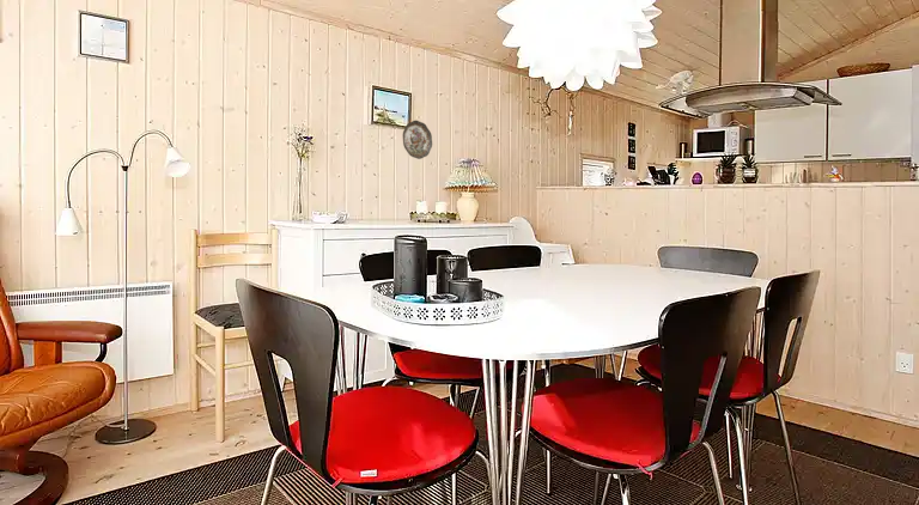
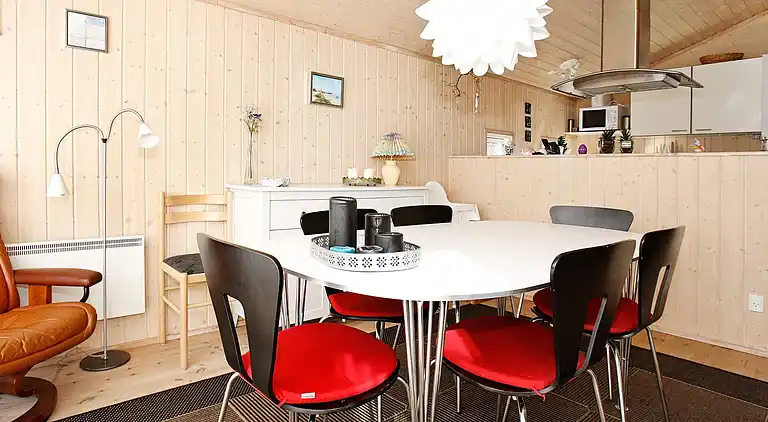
- decorative plate [402,120,433,160]
